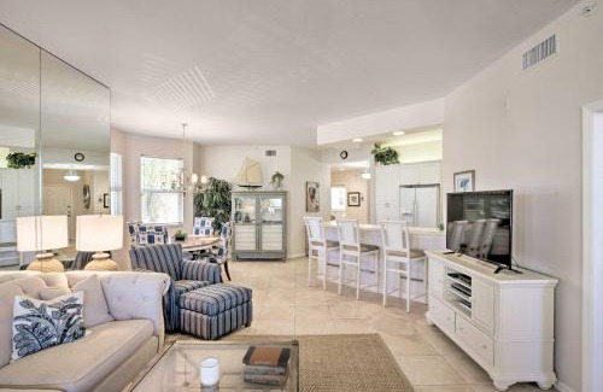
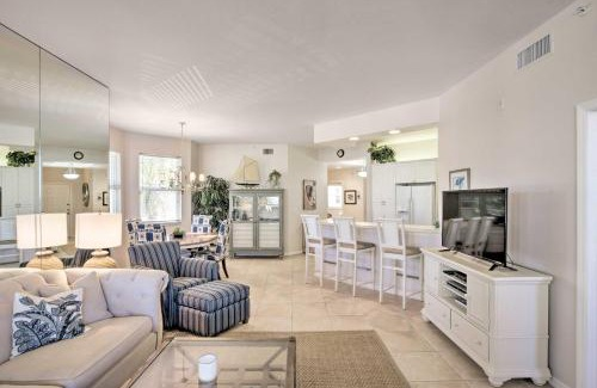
- book stack [241,345,292,387]
